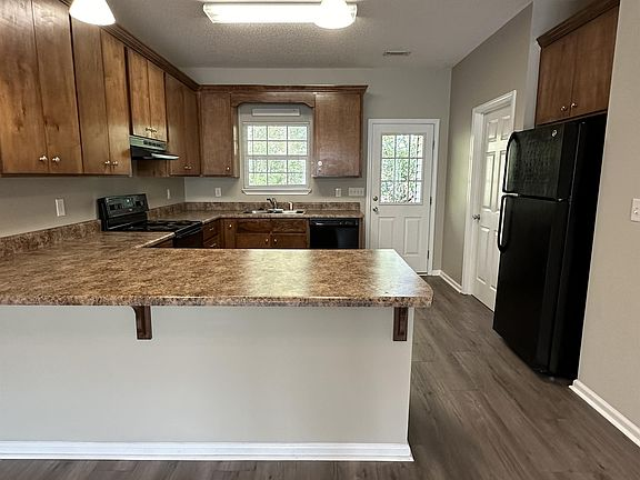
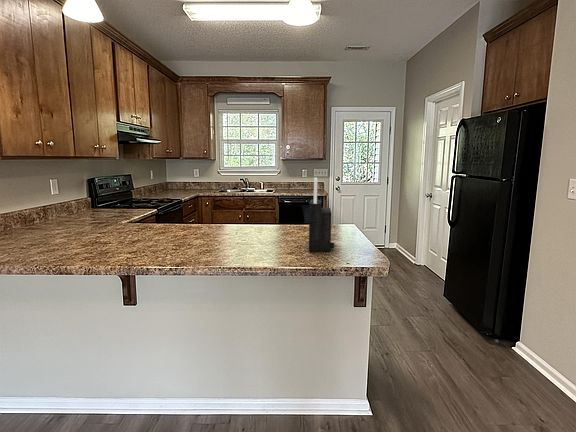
+ knife block [308,177,335,253]
